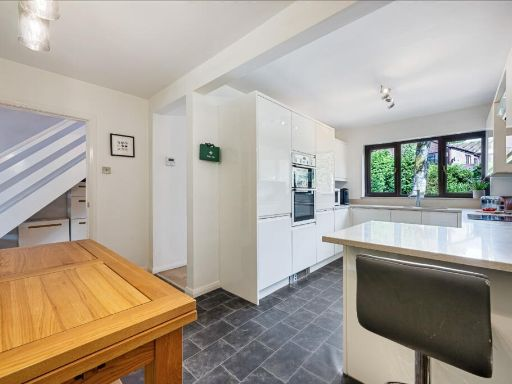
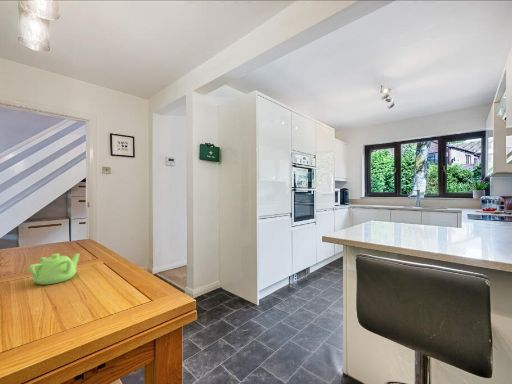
+ teapot [28,253,81,286]
